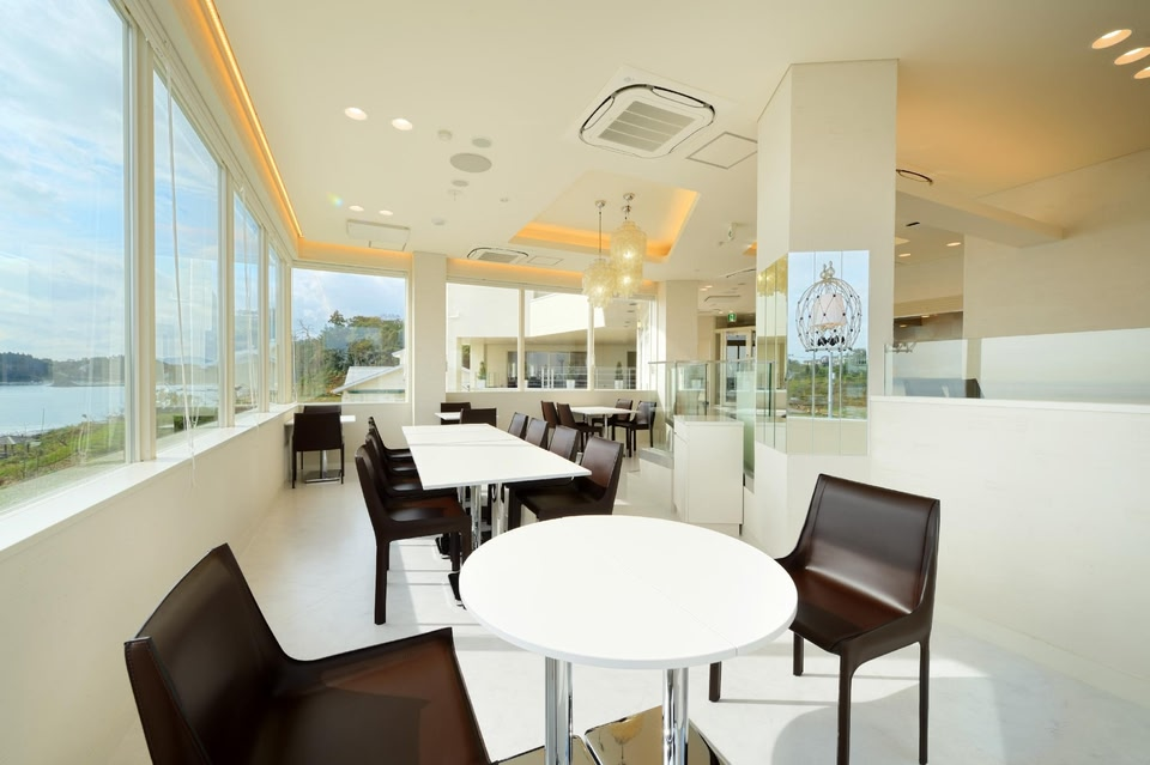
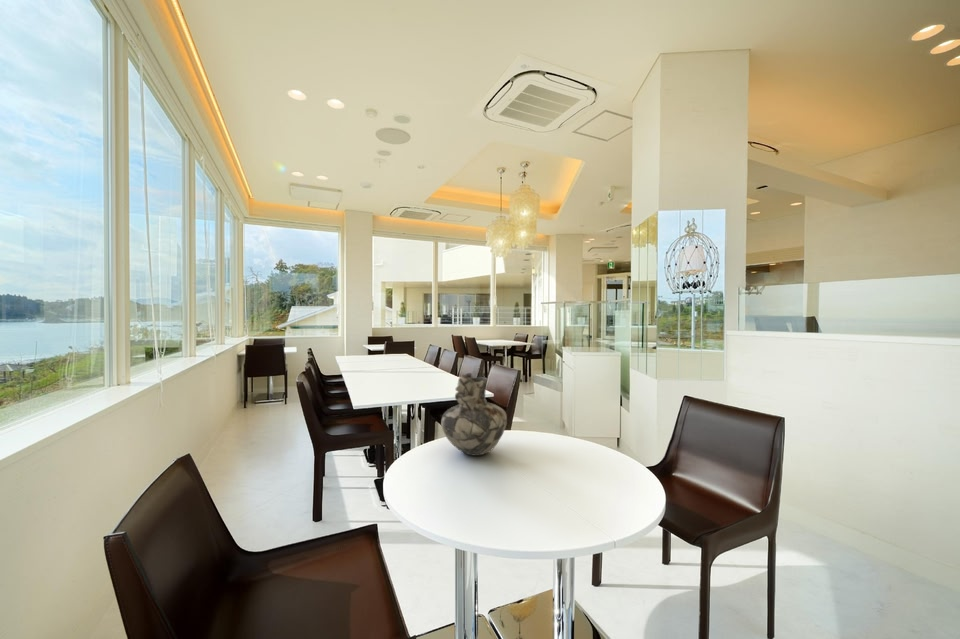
+ vase [440,372,508,457]
